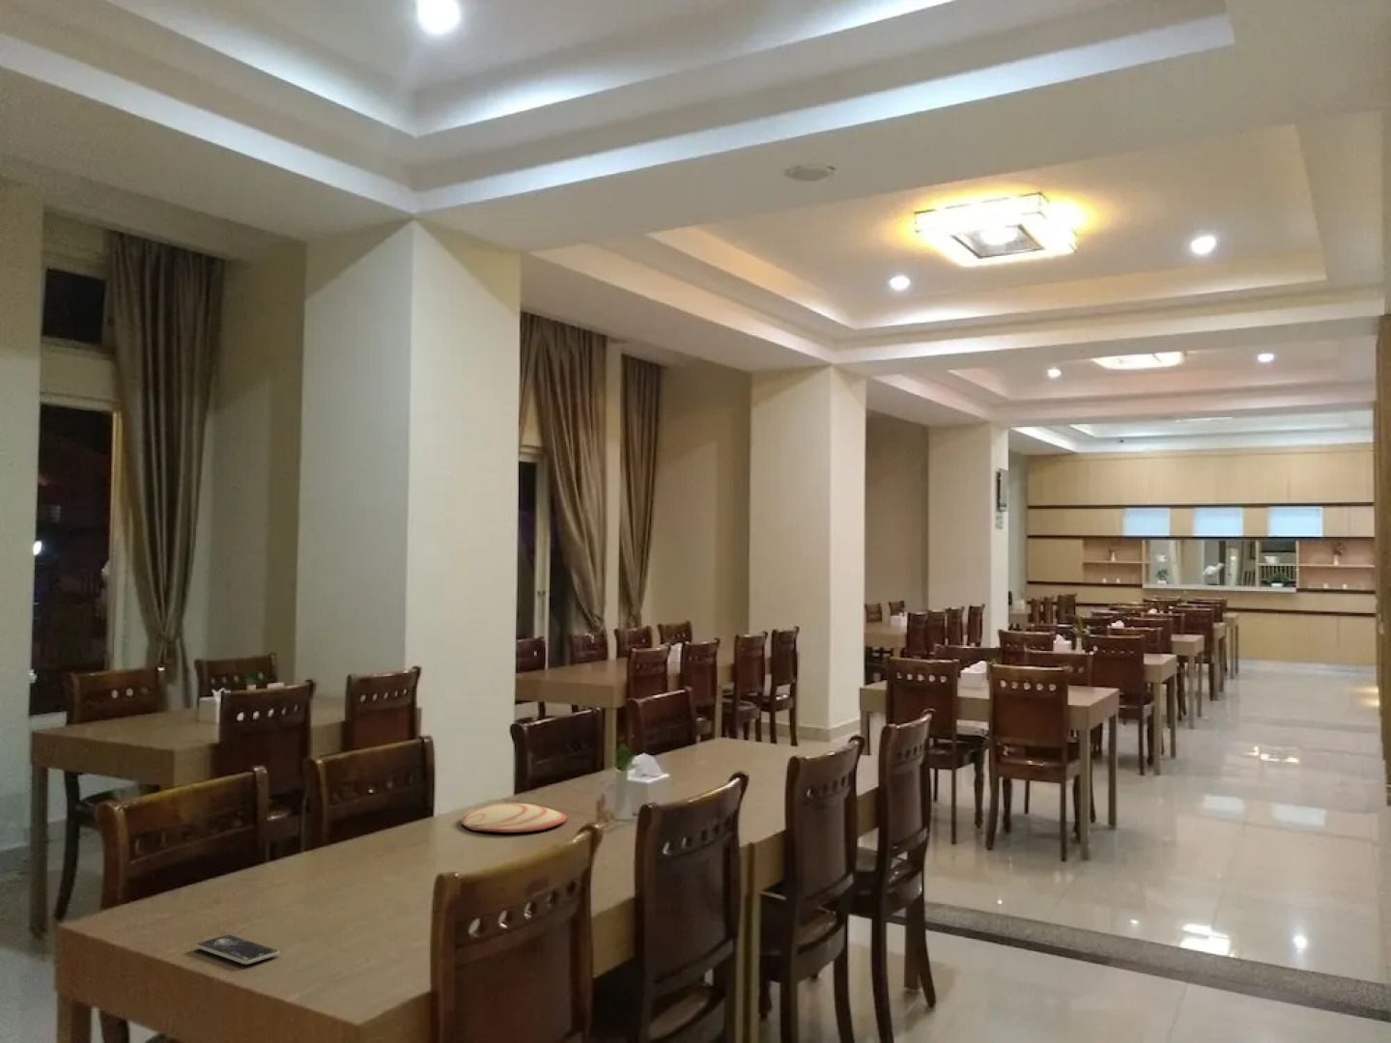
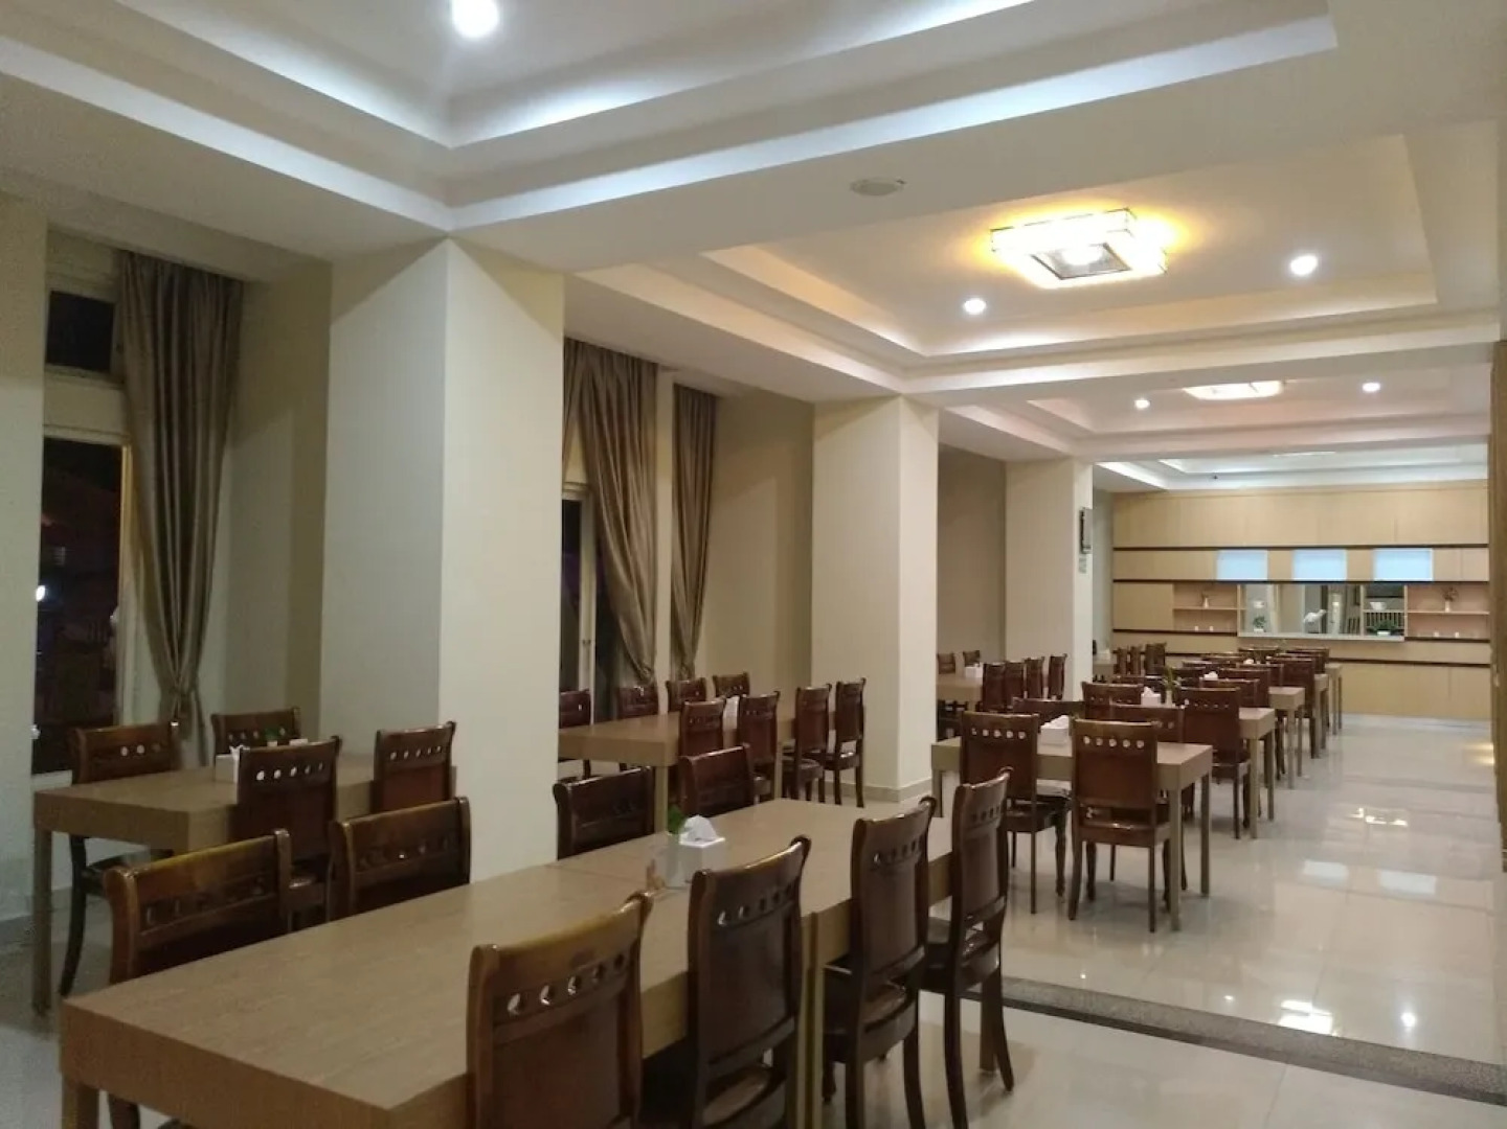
- plate [460,803,567,834]
- smartphone [194,933,280,965]
